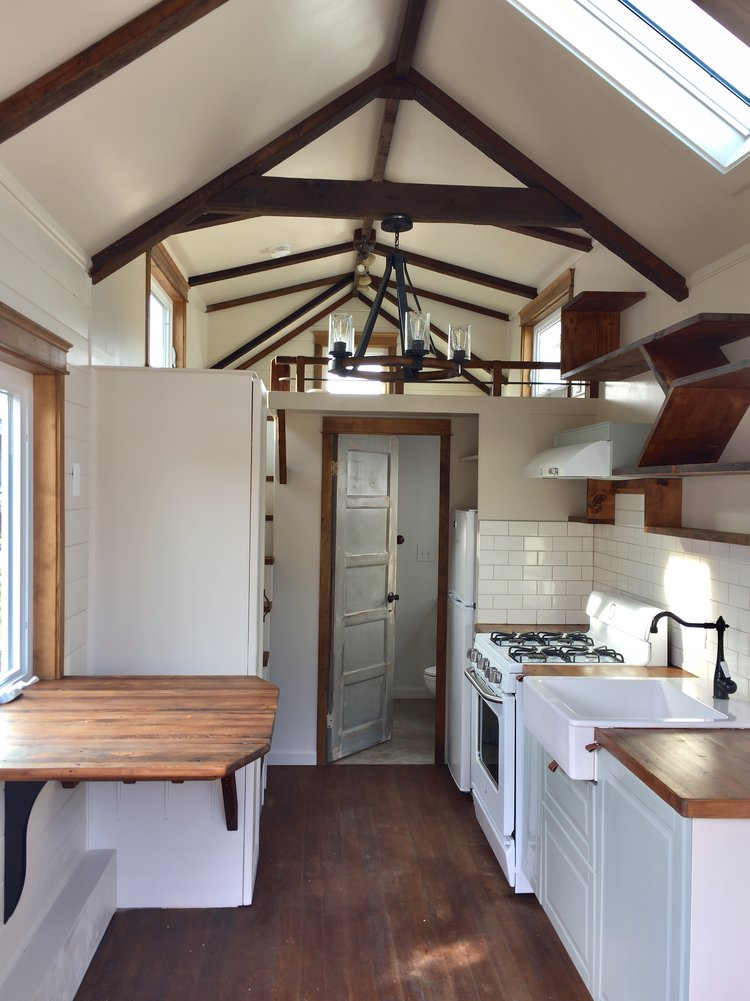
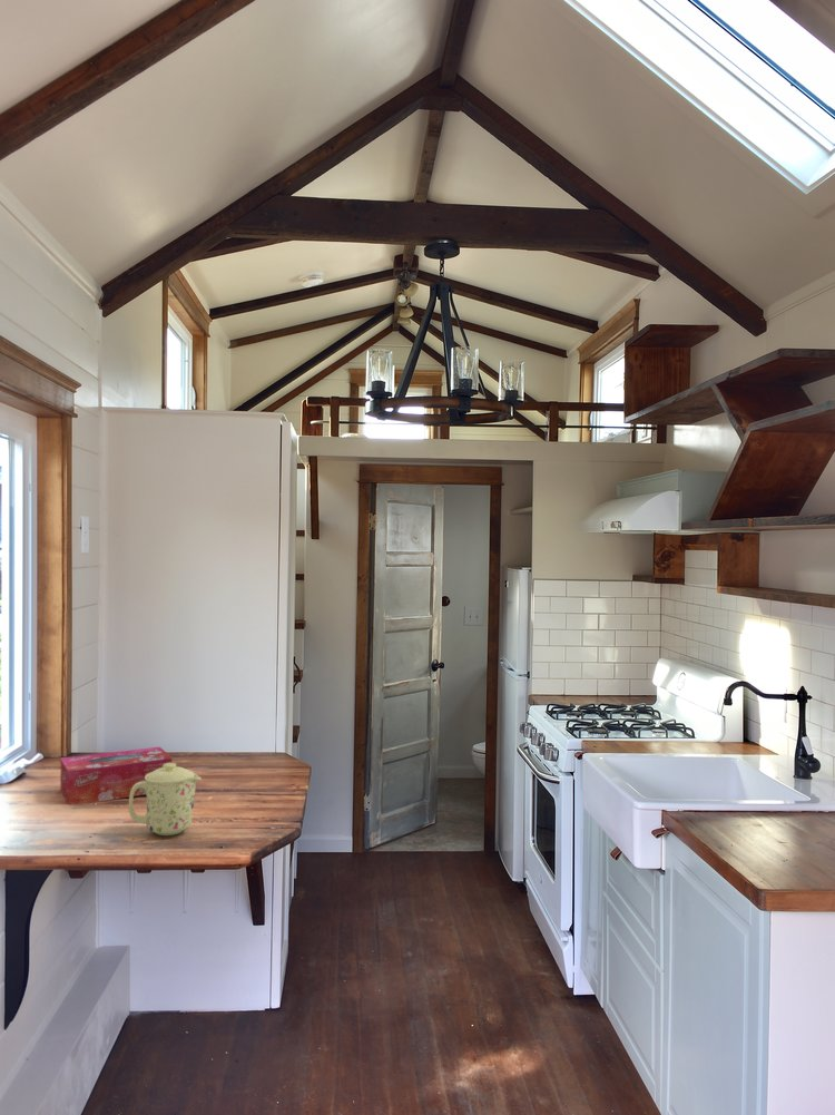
+ tissue box [59,745,173,805]
+ mug [128,762,203,837]
